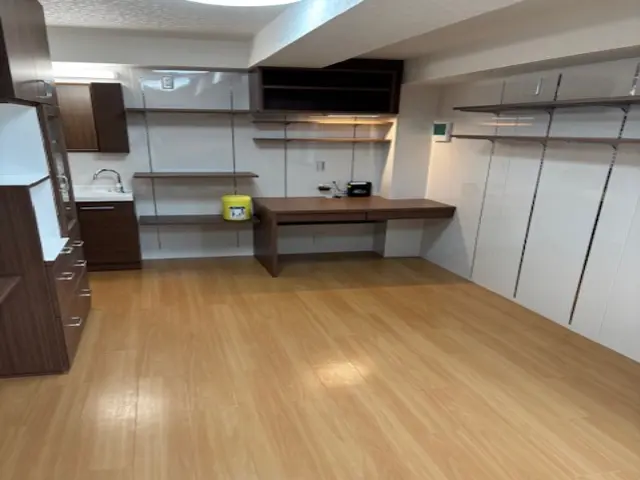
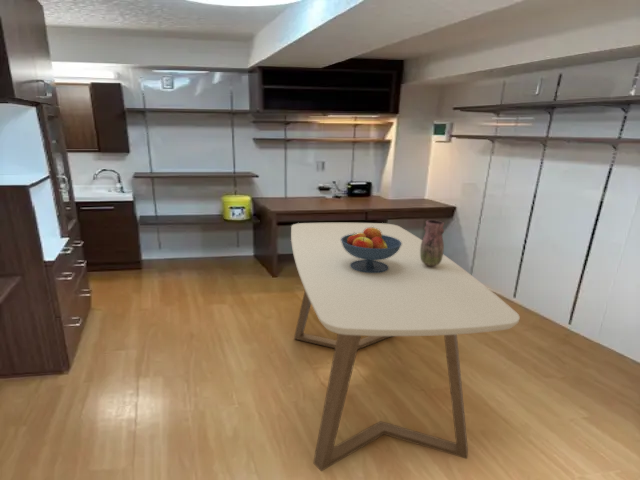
+ vase [420,219,445,267]
+ fruit bowl [341,226,402,273]
+ dining table [290,222,521,472]
